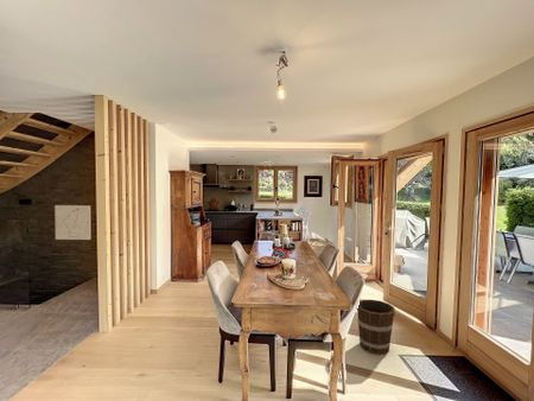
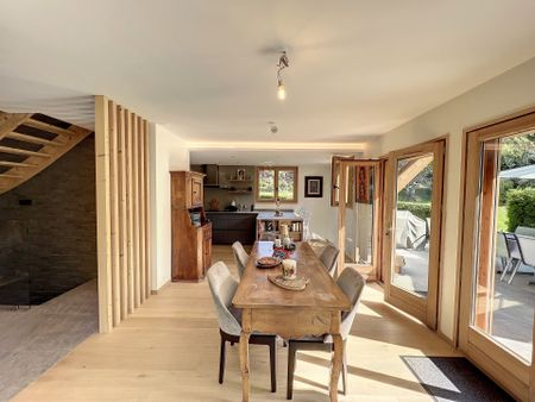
- bucket [356,299,396,356]
- wall art [53,204,93,241]
